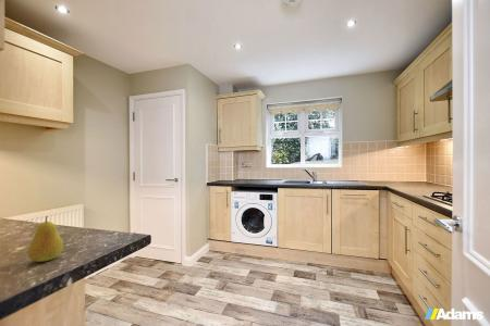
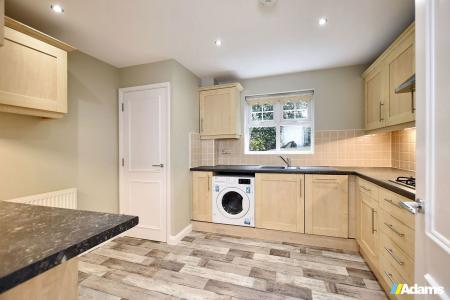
- fruit [26,215,64,263]
